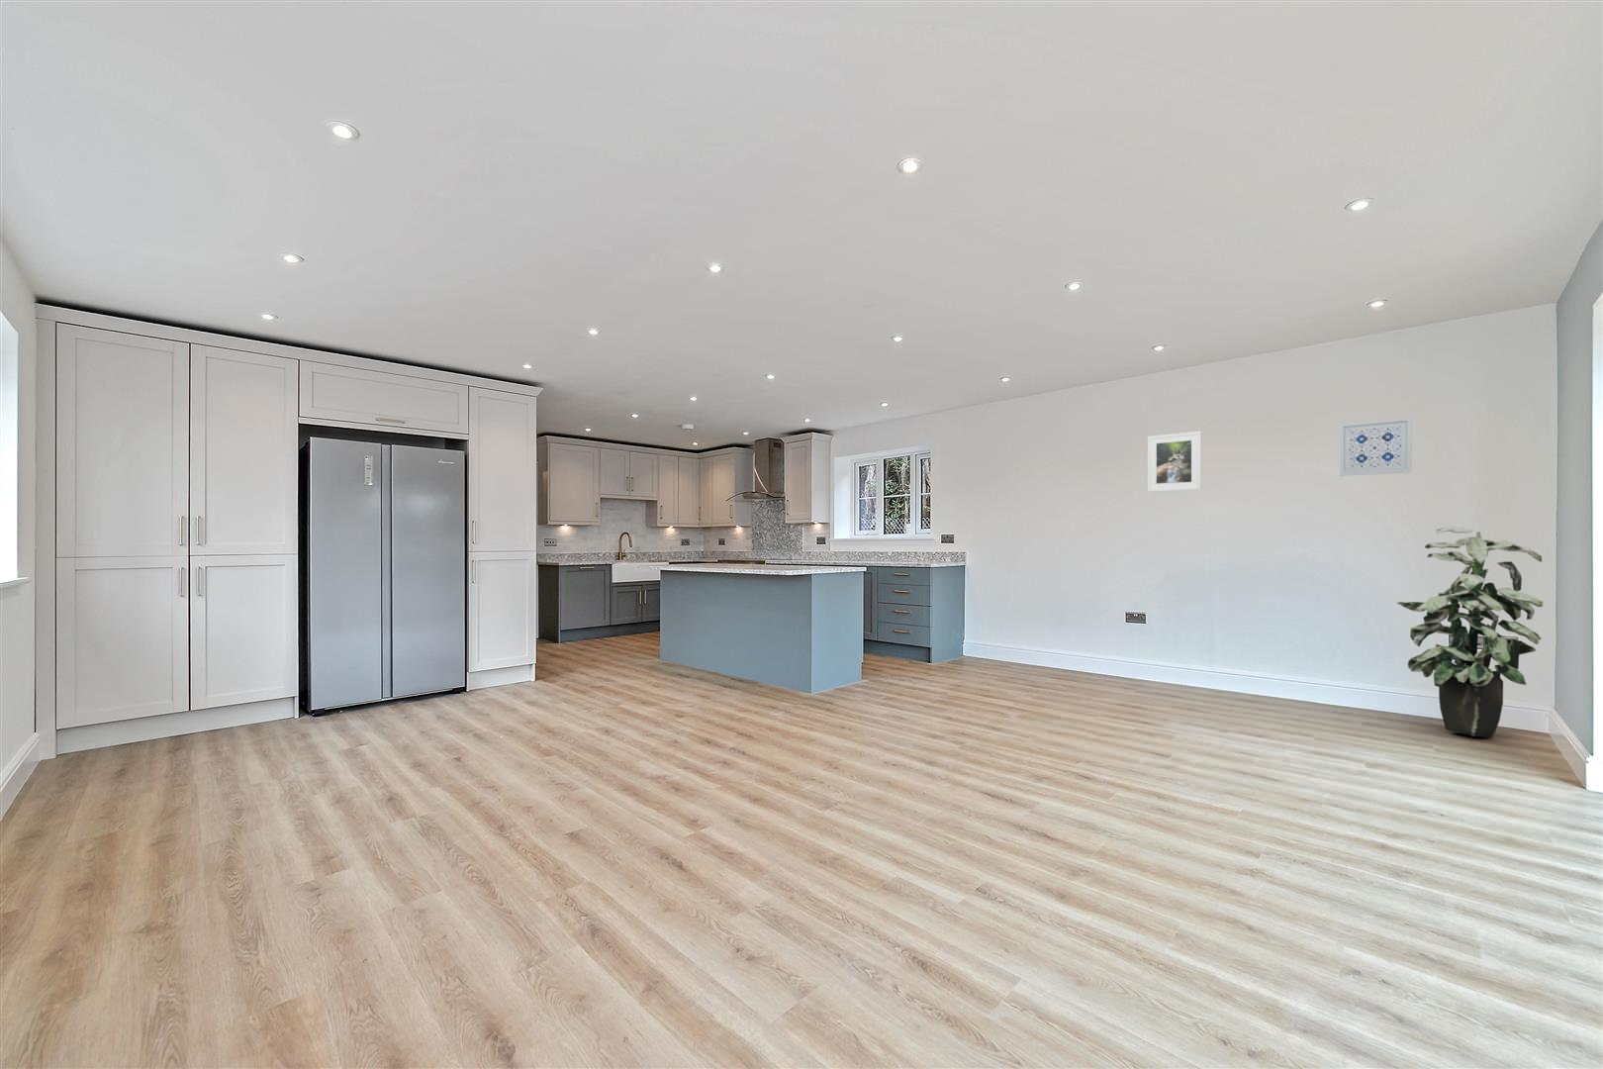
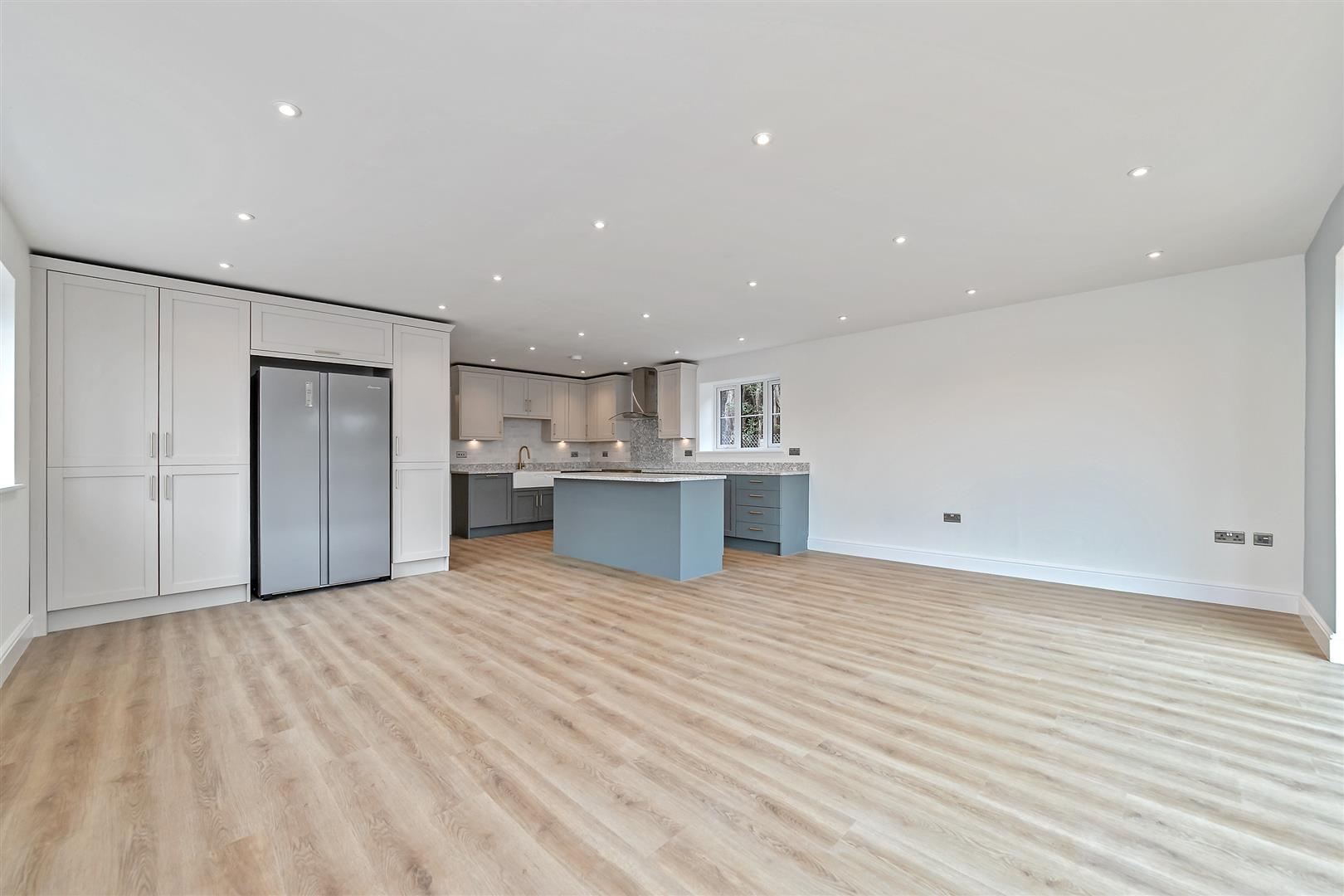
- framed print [1147,431,1202,493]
- indoor plant [1395,526,1543,739]
- wall art [1338,416,1413,477]
